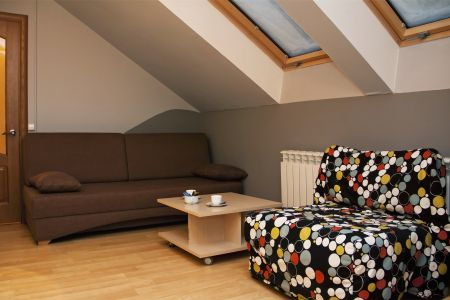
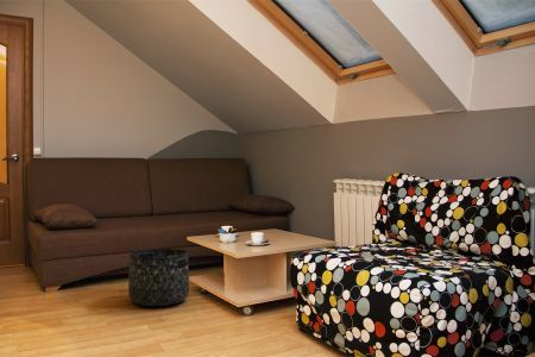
+ basket [127,248,190,307]
